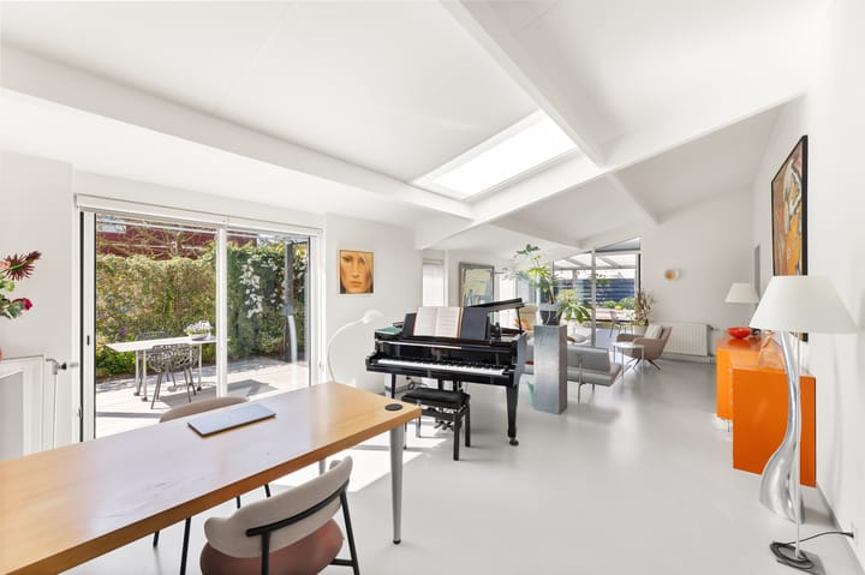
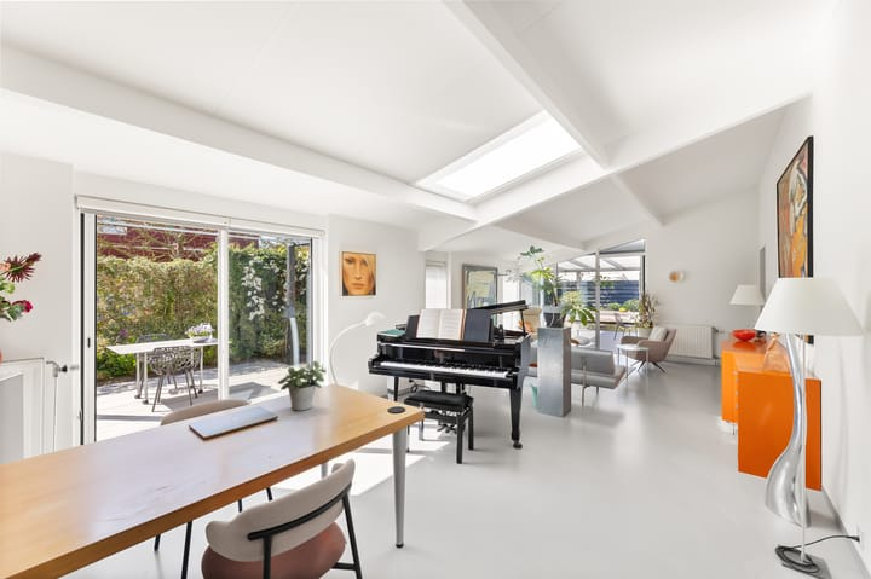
+ potted plant [277,360,328,411]
